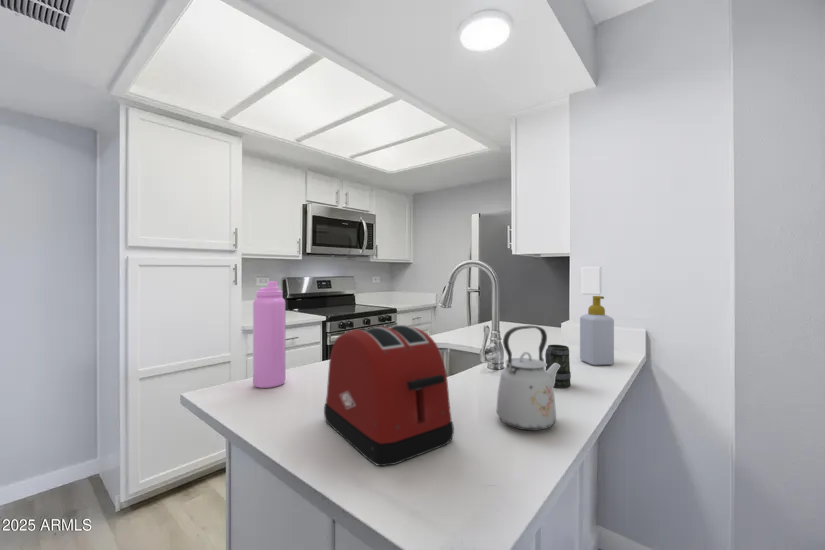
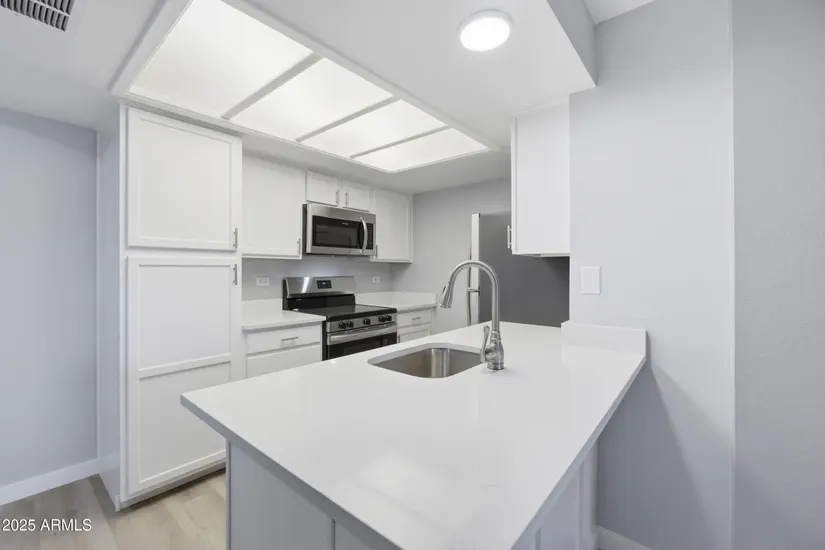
- soap bottle [579,295,615,366]
- water bottle [252,280,286,389]
- kettle [495,325,560,432]
- mug [544,344,572,389]
- toaster [323,324,455,467]
